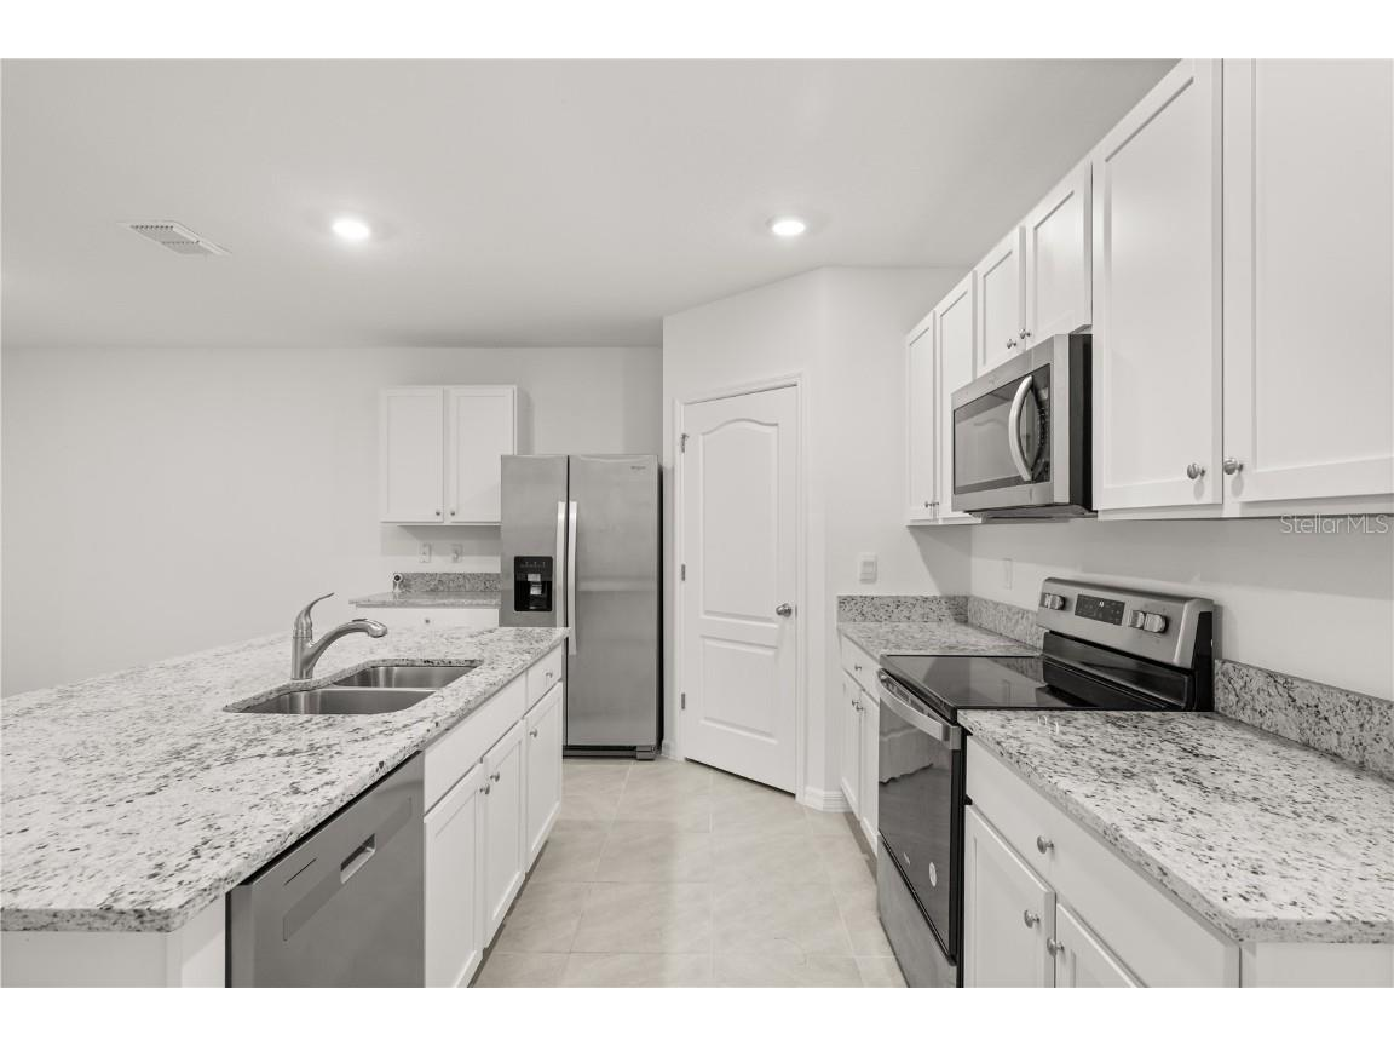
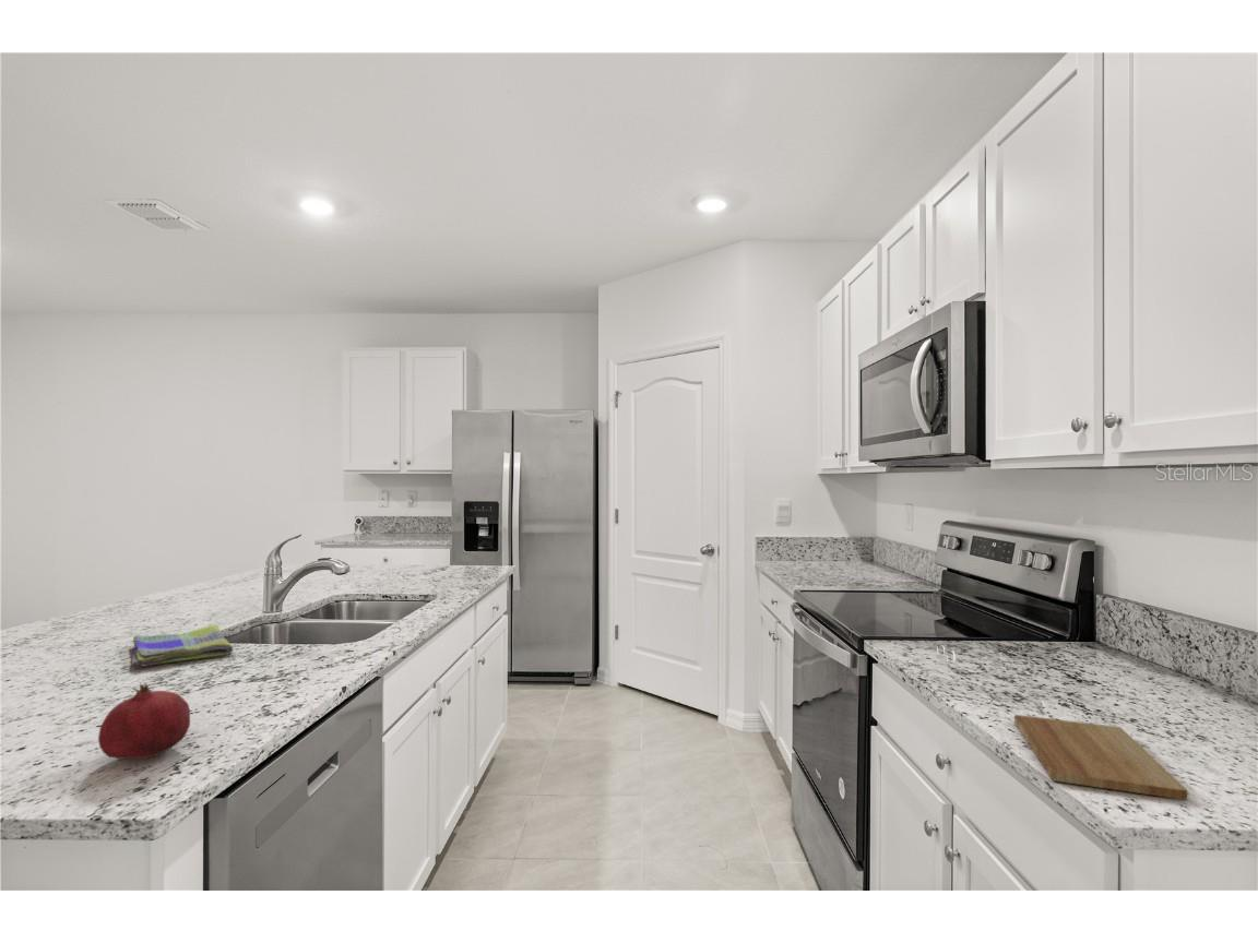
+ dish towel [131,624,234,668]
+ cutting board [1013,714,1188,801]
+ fruit [97,682,191,760]
